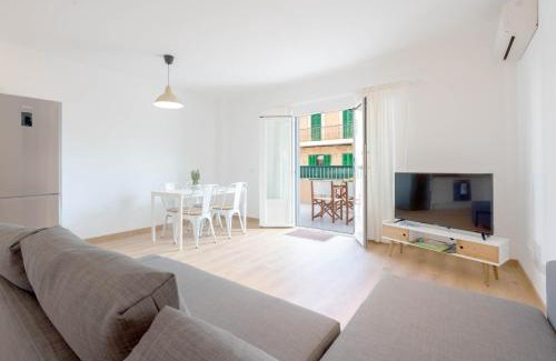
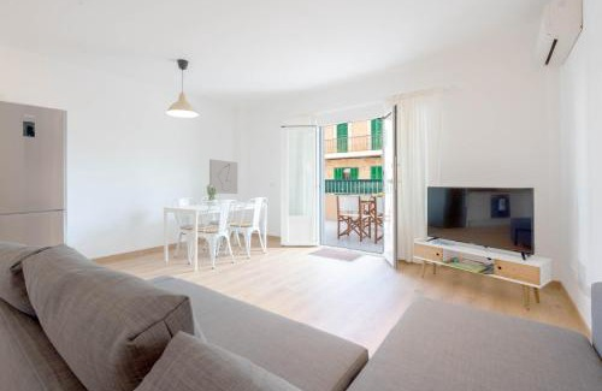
+ wall art [208,159,238,195]
